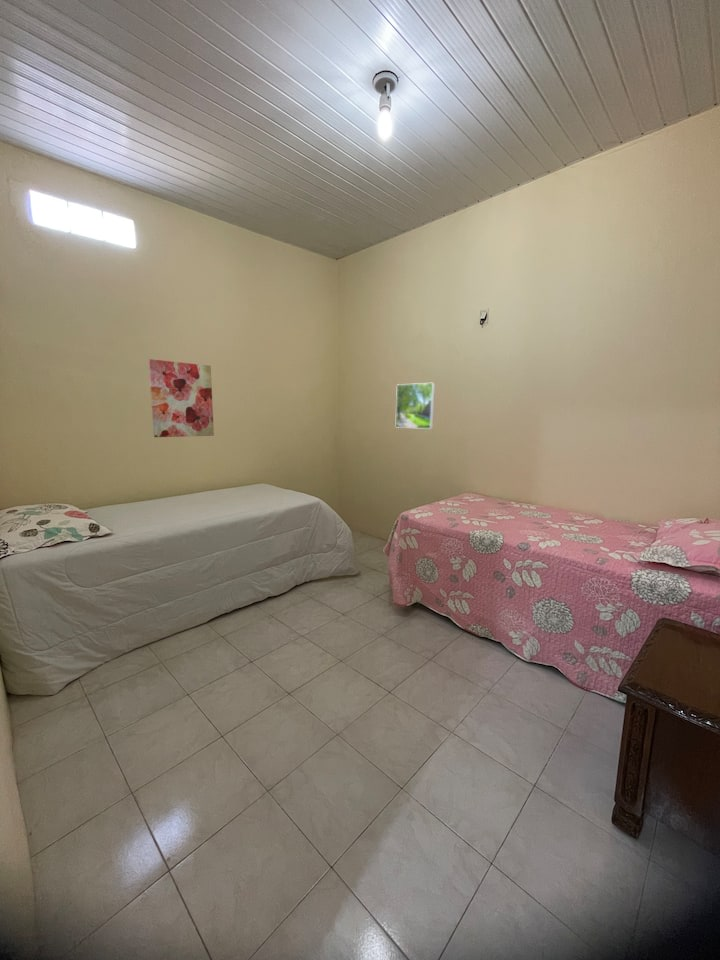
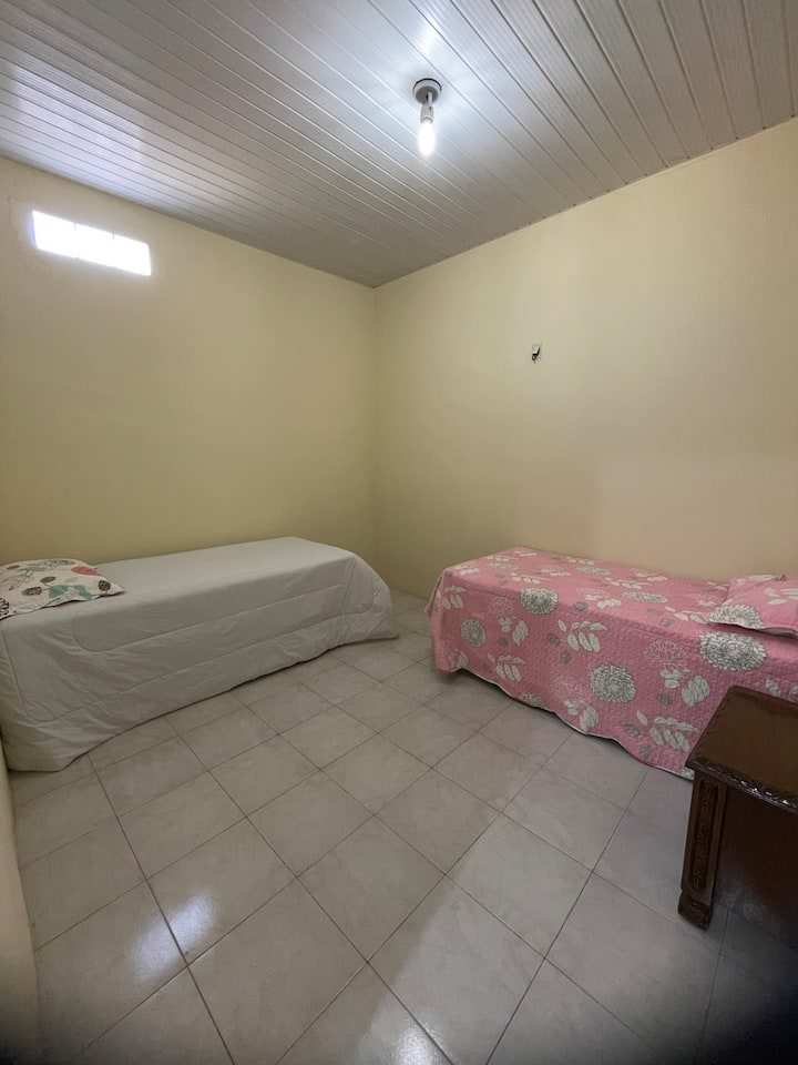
- wall art [147,358,215,438]
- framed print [394,382,436,430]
